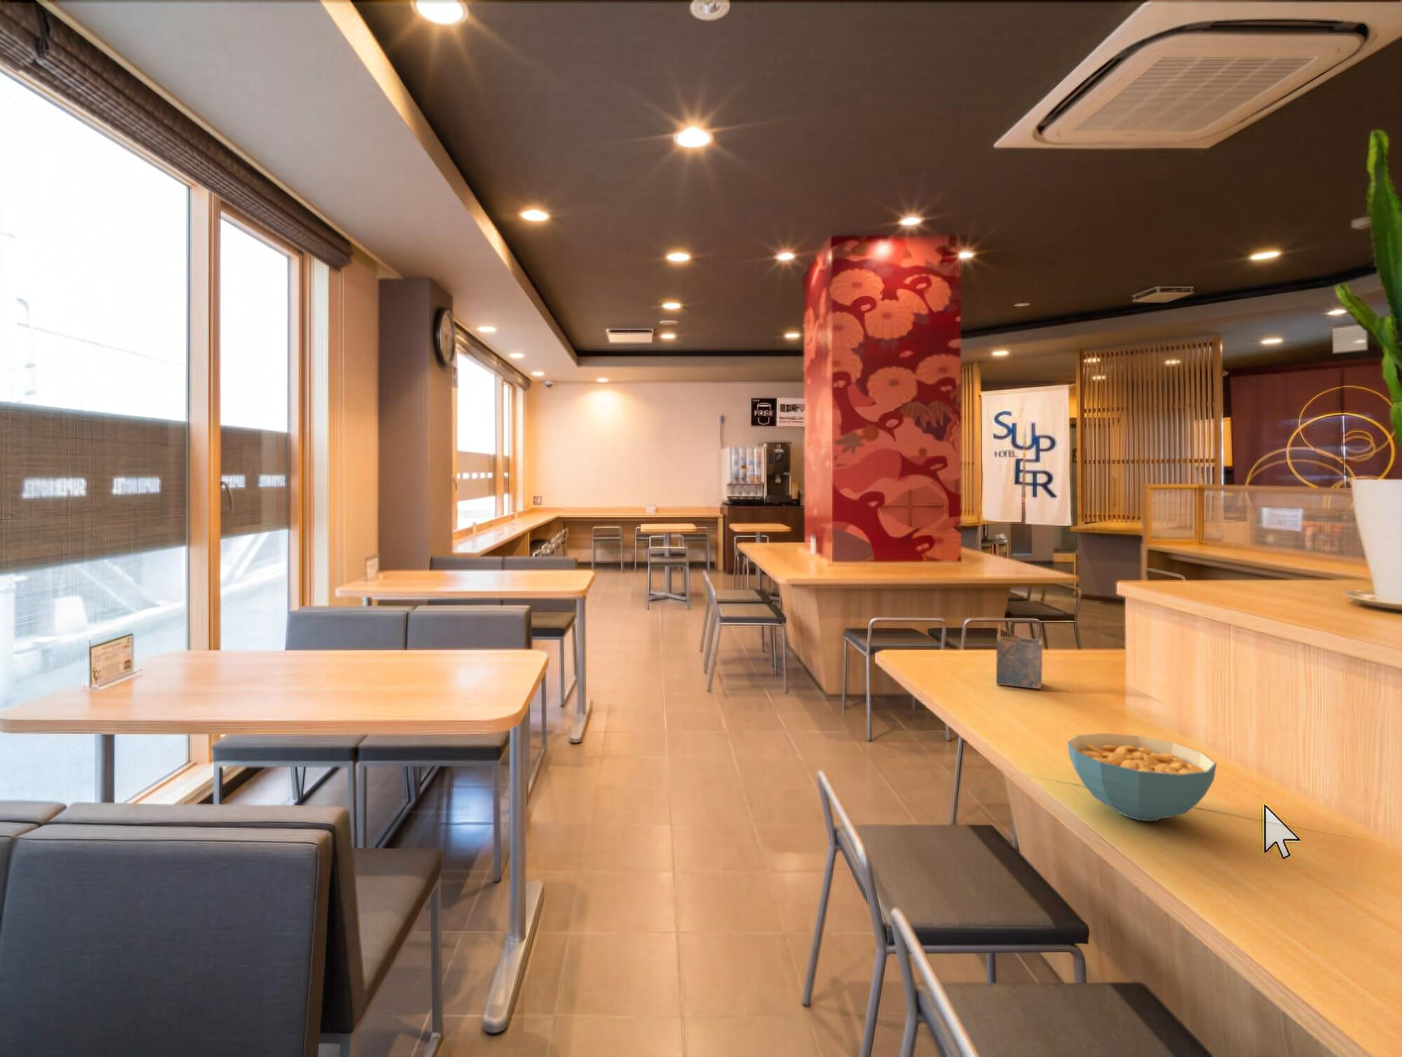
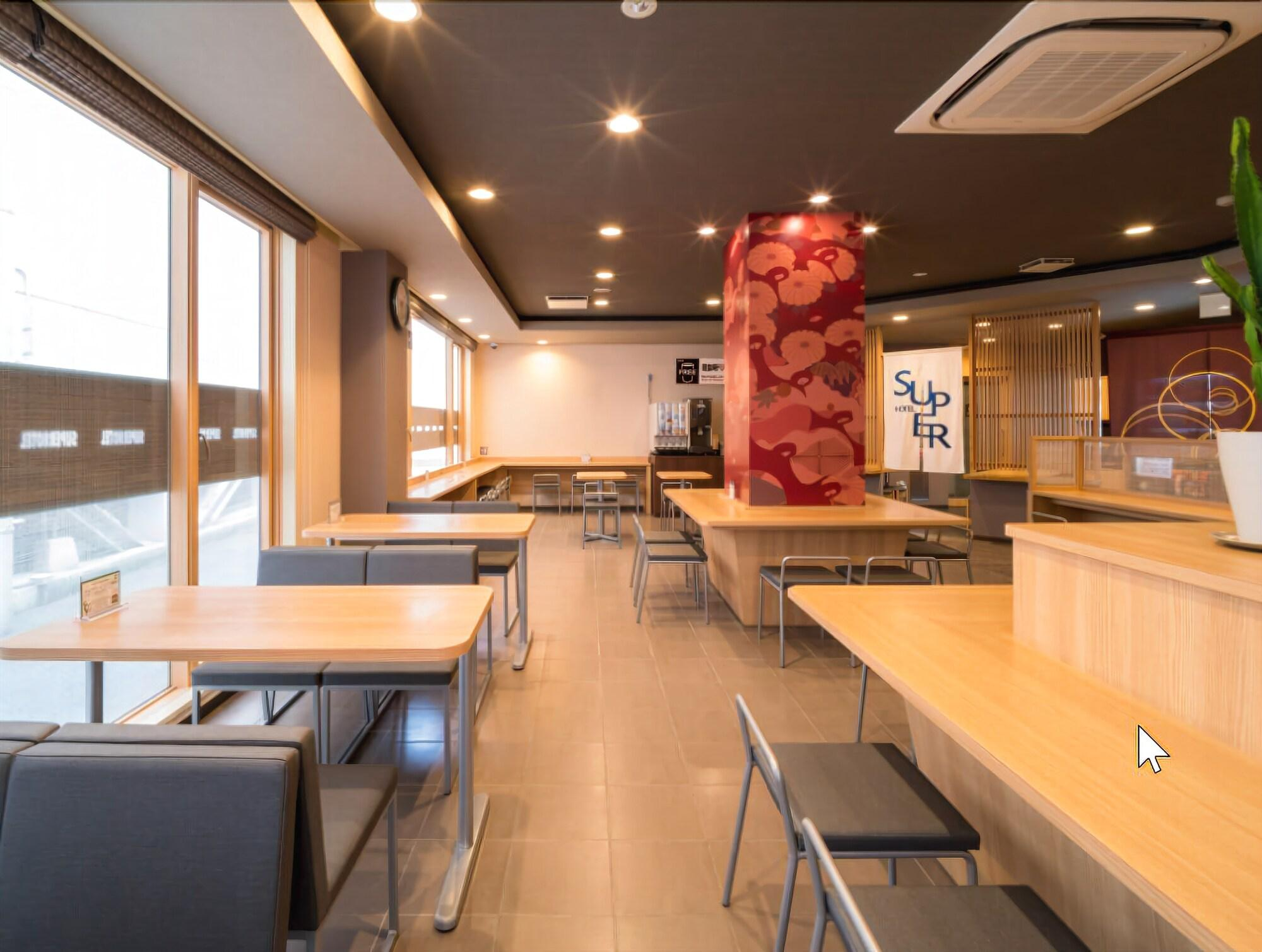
- napkin holder [995,623,1043,689]
- cereal bowl [1066,733,1218,822]
